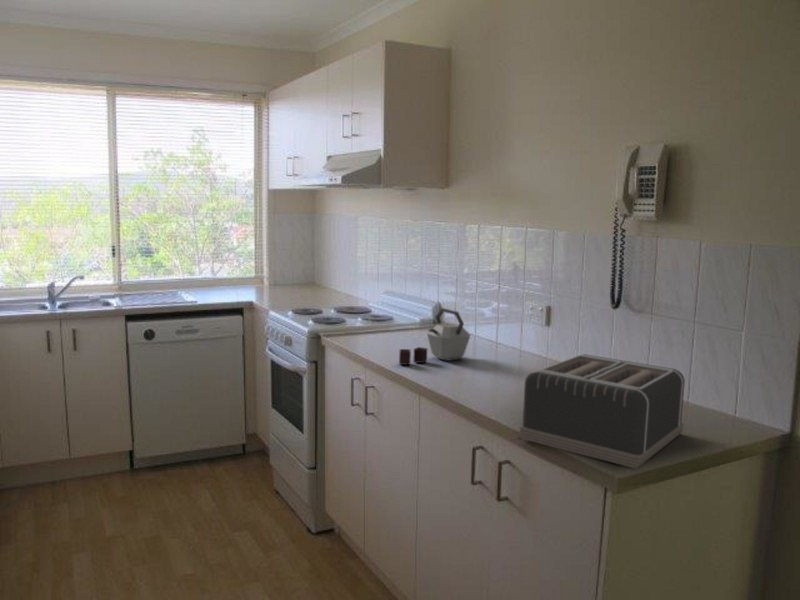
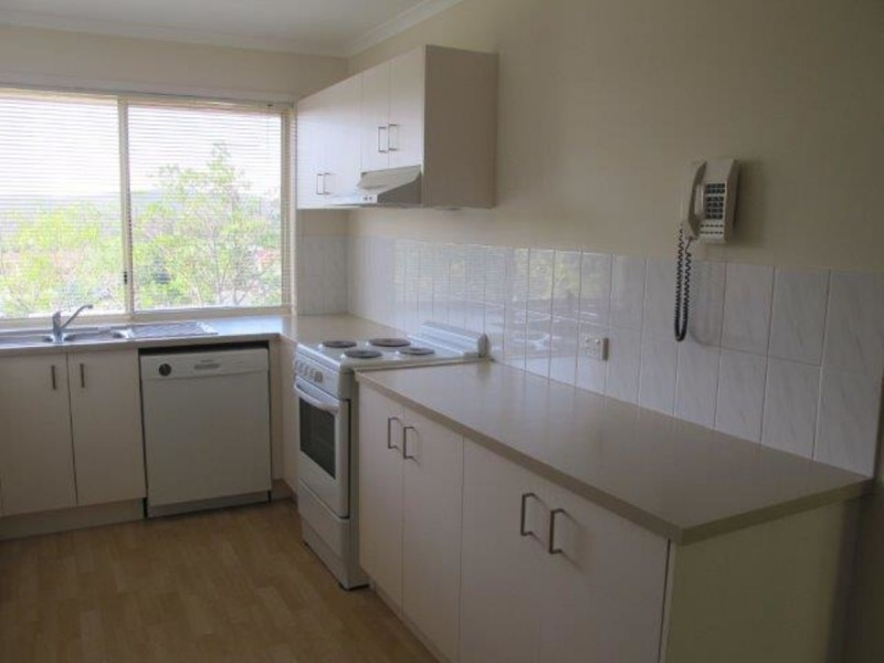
- toaster [518,353,686,470]
- kettle [398,307,472,366]
